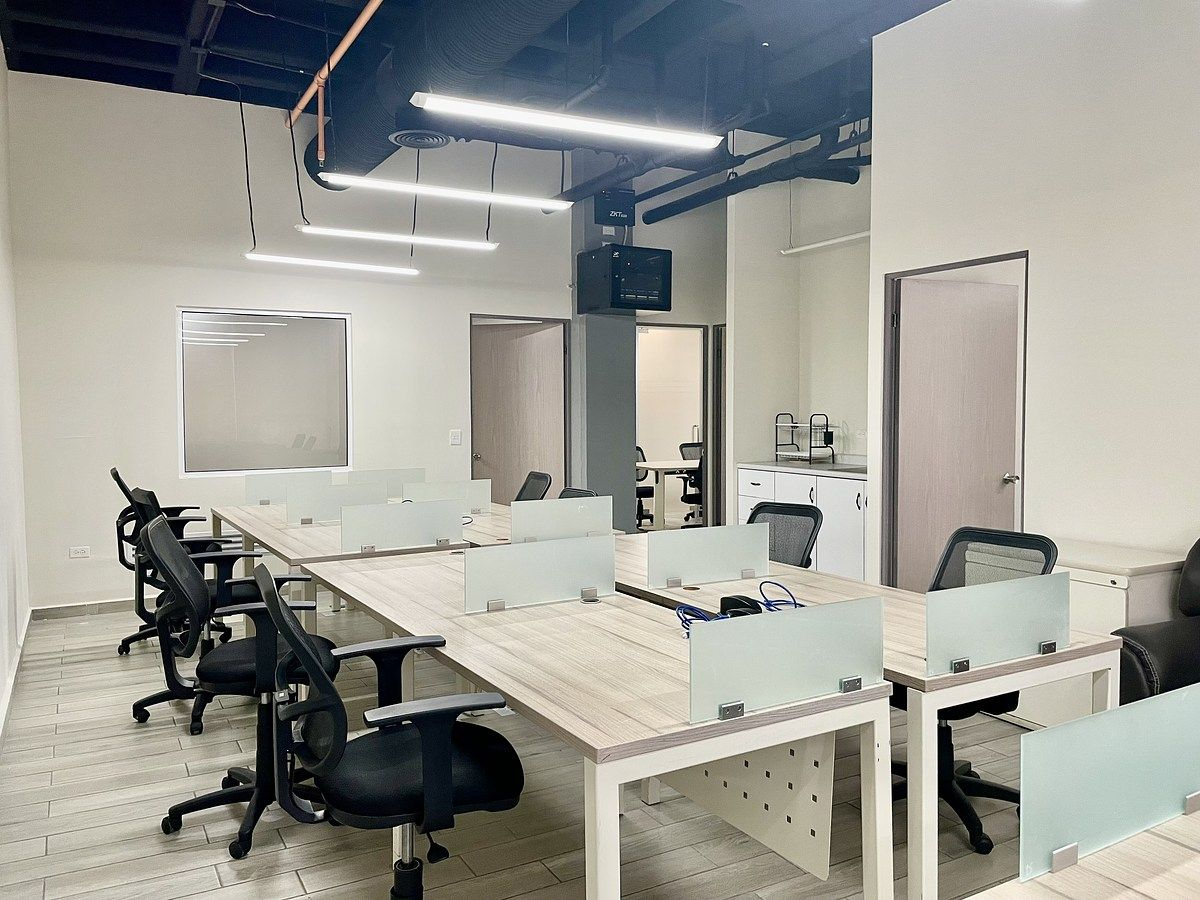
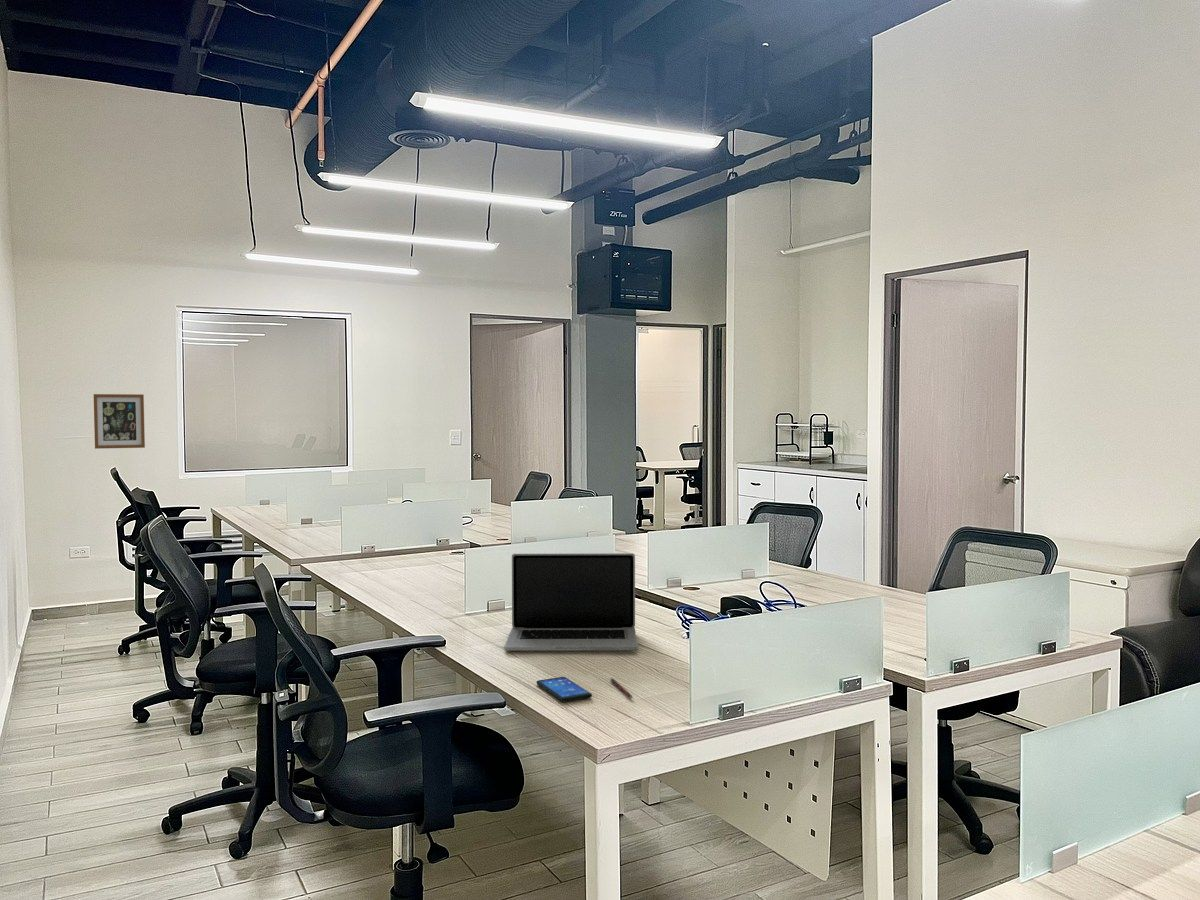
+ laptop [503,552,639,652]
+ smartphone [535,676,593,703]
+ wall art [93,393,146,450]
+ pen [609,677,633,699]
